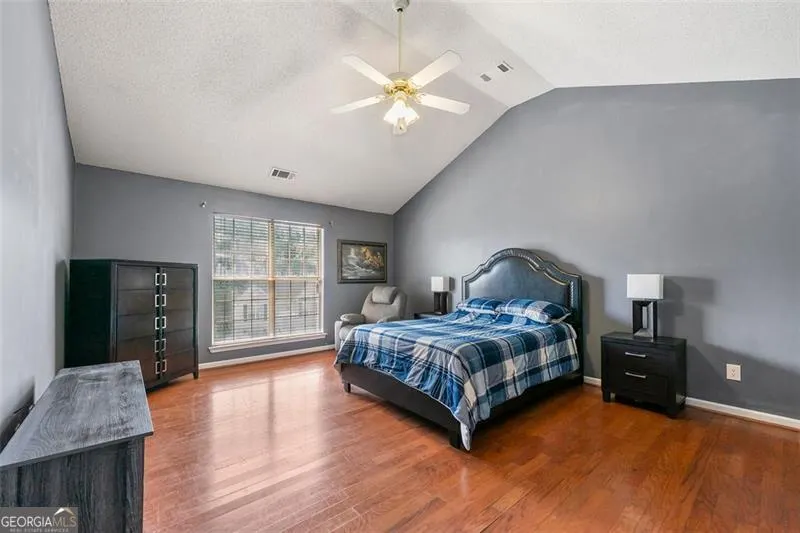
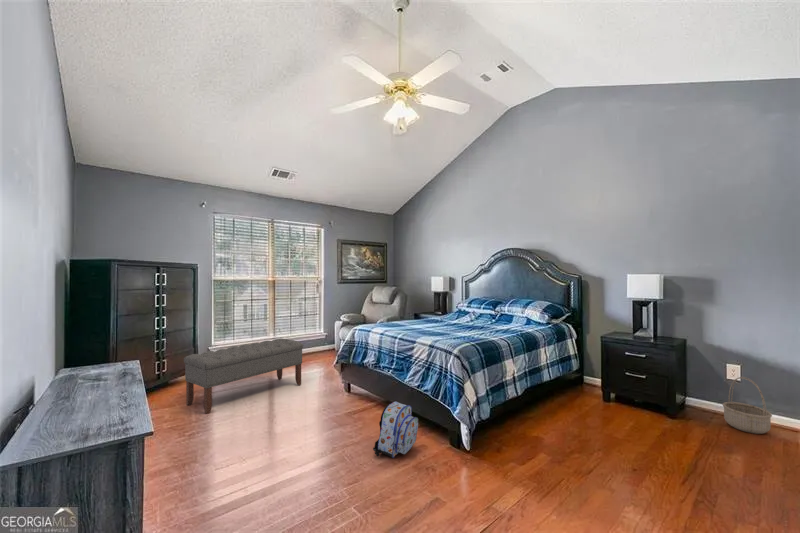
+ bench [183,338,304,415]
+ backpack [372,401,419,459]
+ basket [722,376,773,435]
